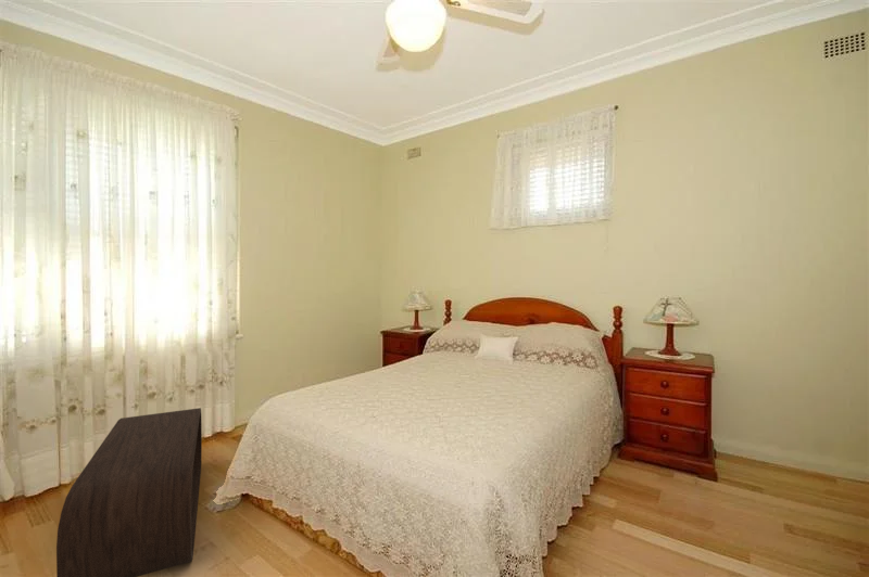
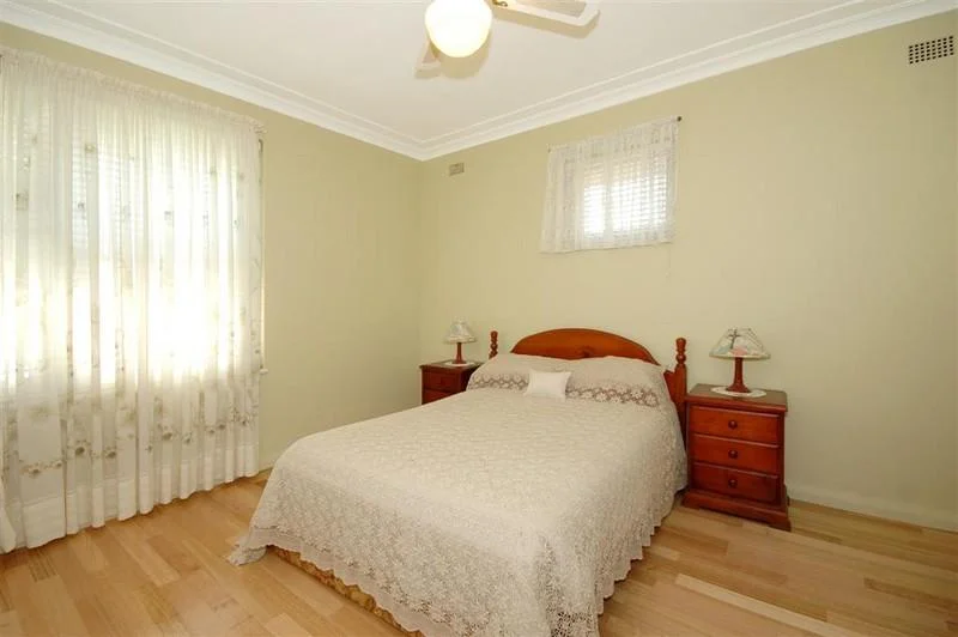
- coffee table [55,407,203,577]
